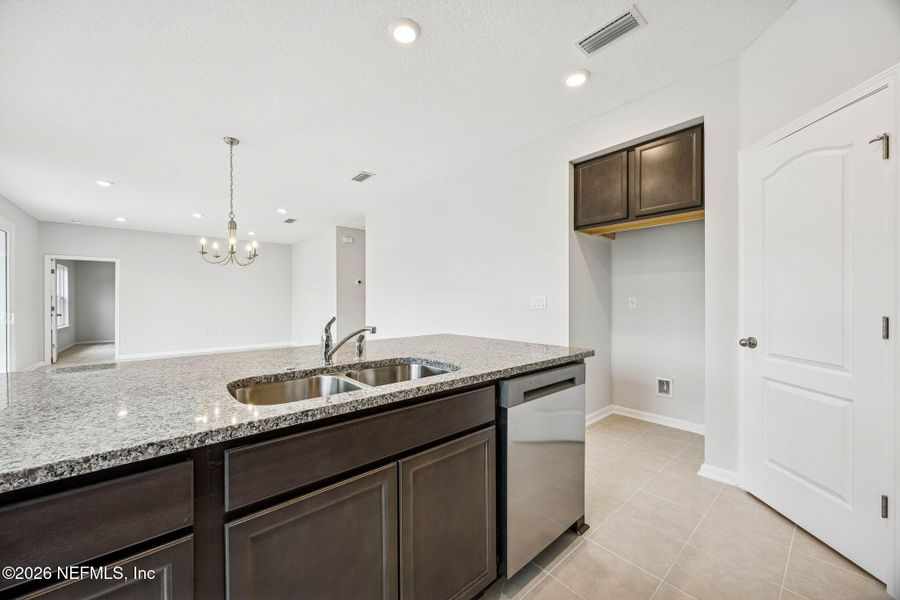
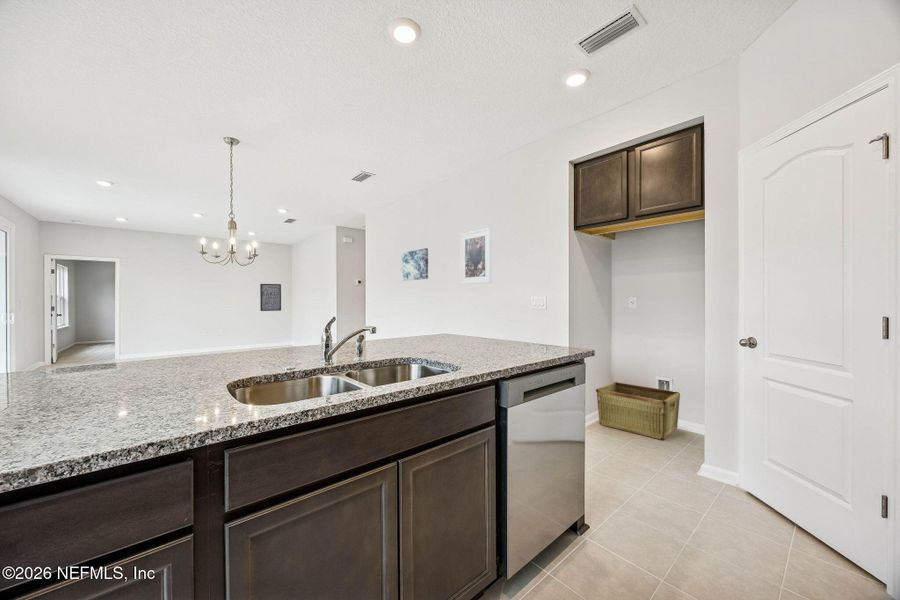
+ wall art [401,247,429,282]
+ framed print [459,227,492,285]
+ hamper [595,381,681,441]
+ wall art [259,283,282,312]
